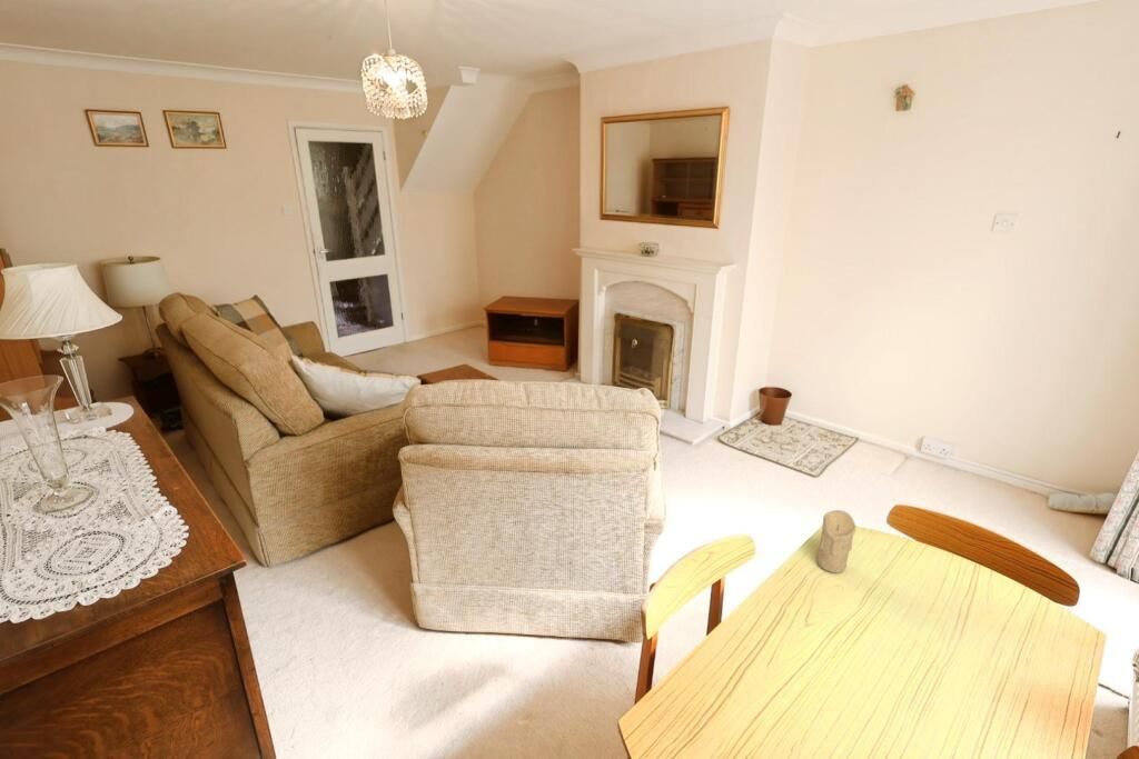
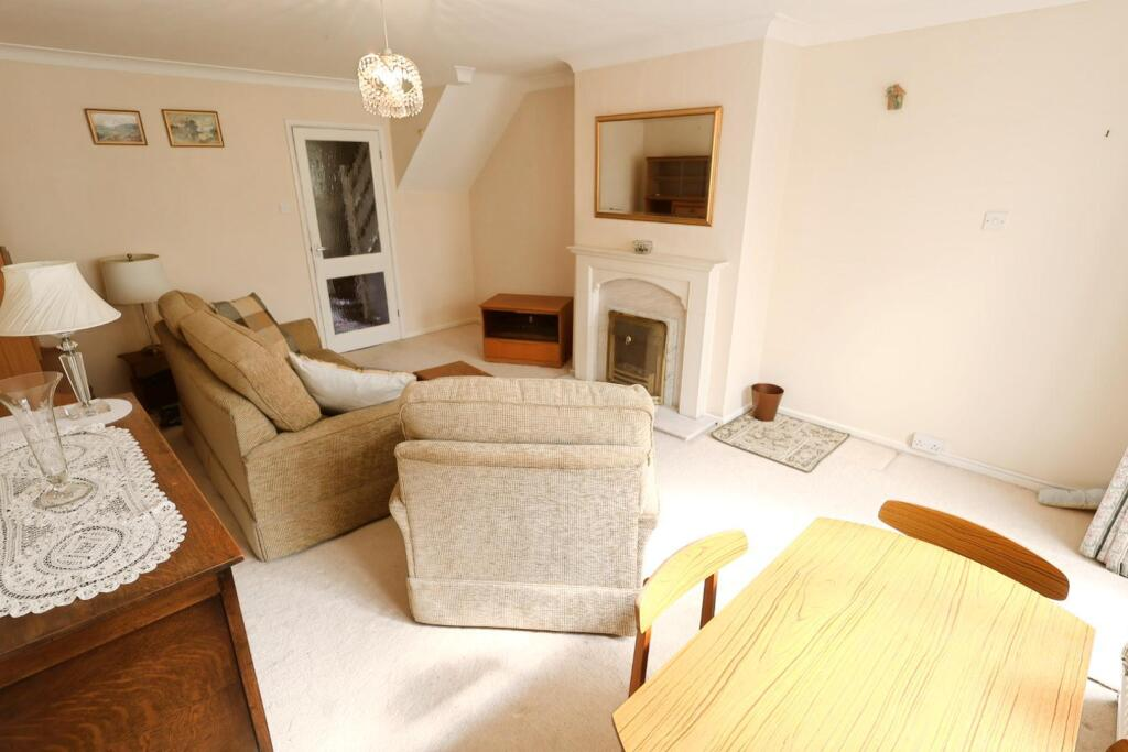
- candle [816,509,856,573]
